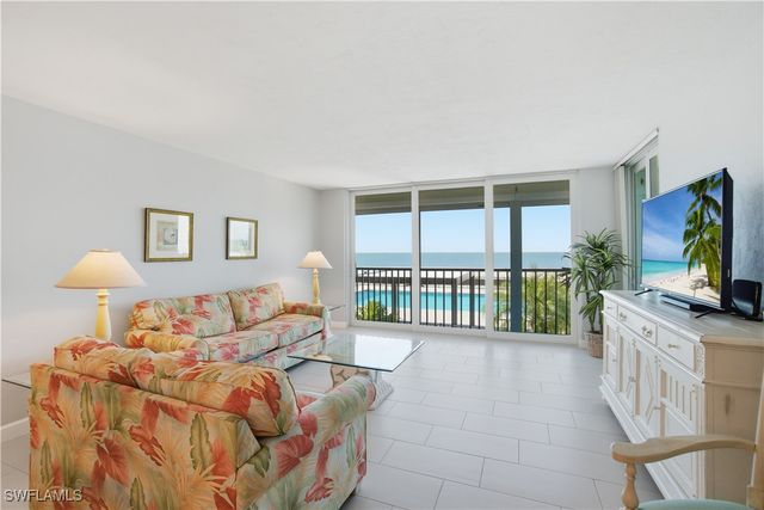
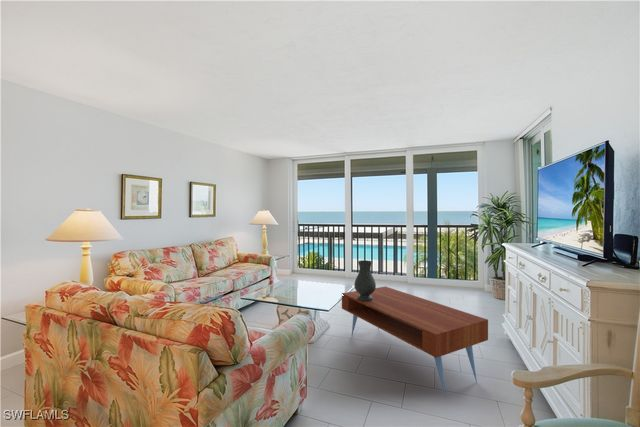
+ vase [353,259,377,301]
+ coffee table [341,286,489,397]
